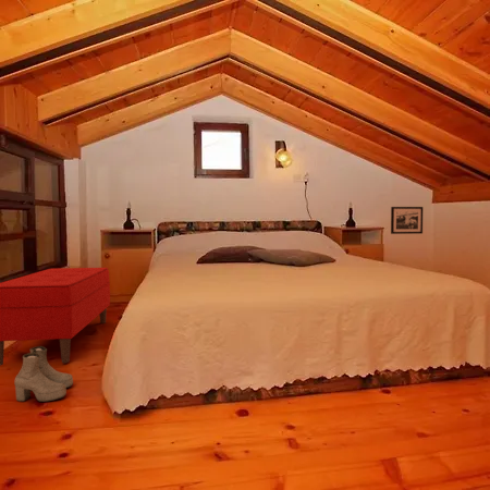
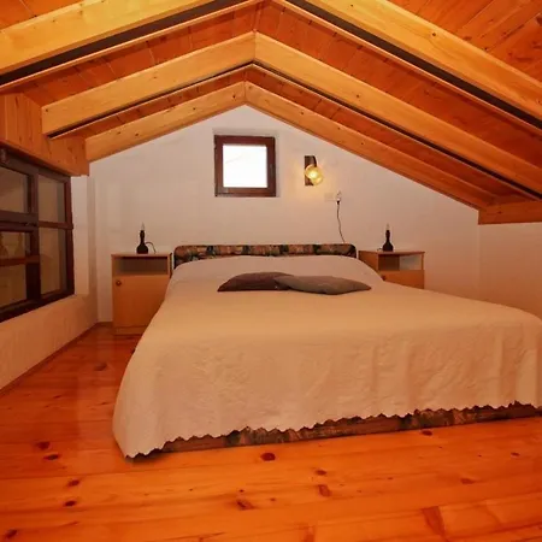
- bench [0,267,111,367]
- boots [13,345,74,403]
- picture frame [390,206,424,235]
